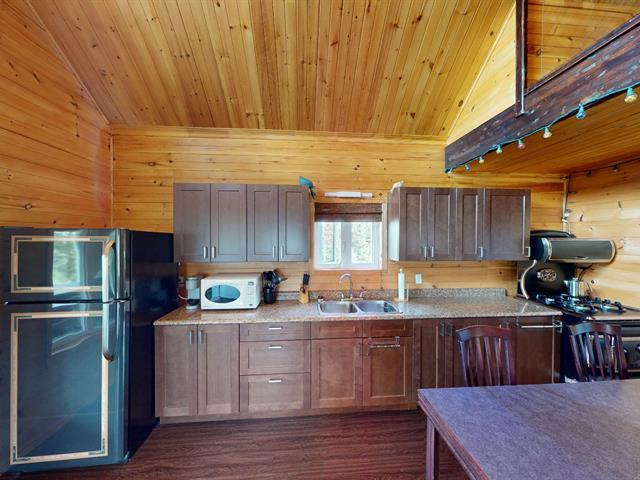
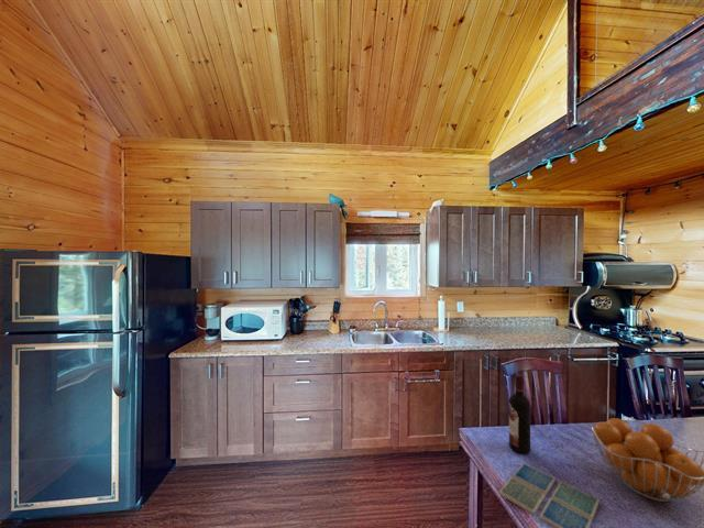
+ fruit basket [590,417,704,503]
+ wine bottle [508,374,531,455]
+ drink coaster [498,462,601,528]
